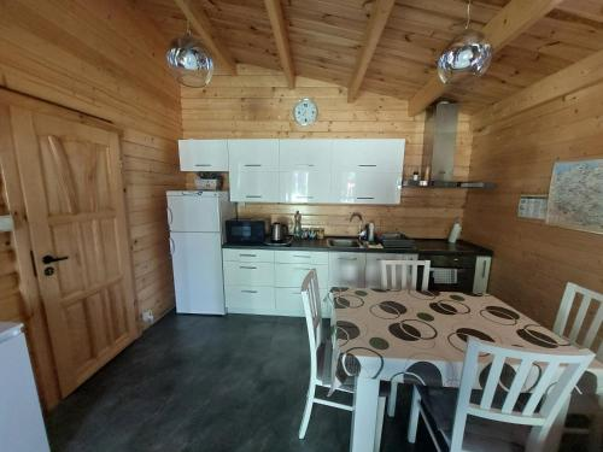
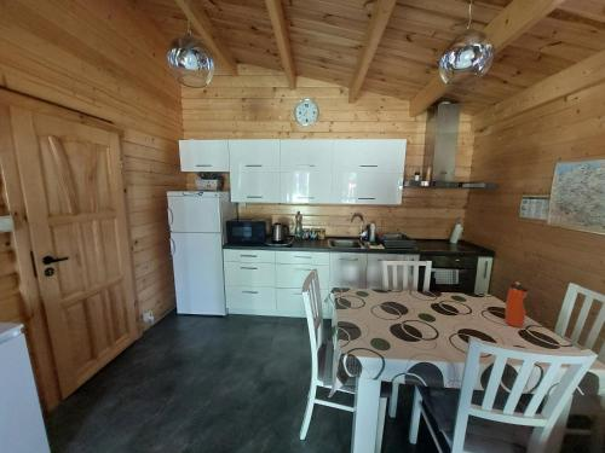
+ water bottle [505,281,530,329]
